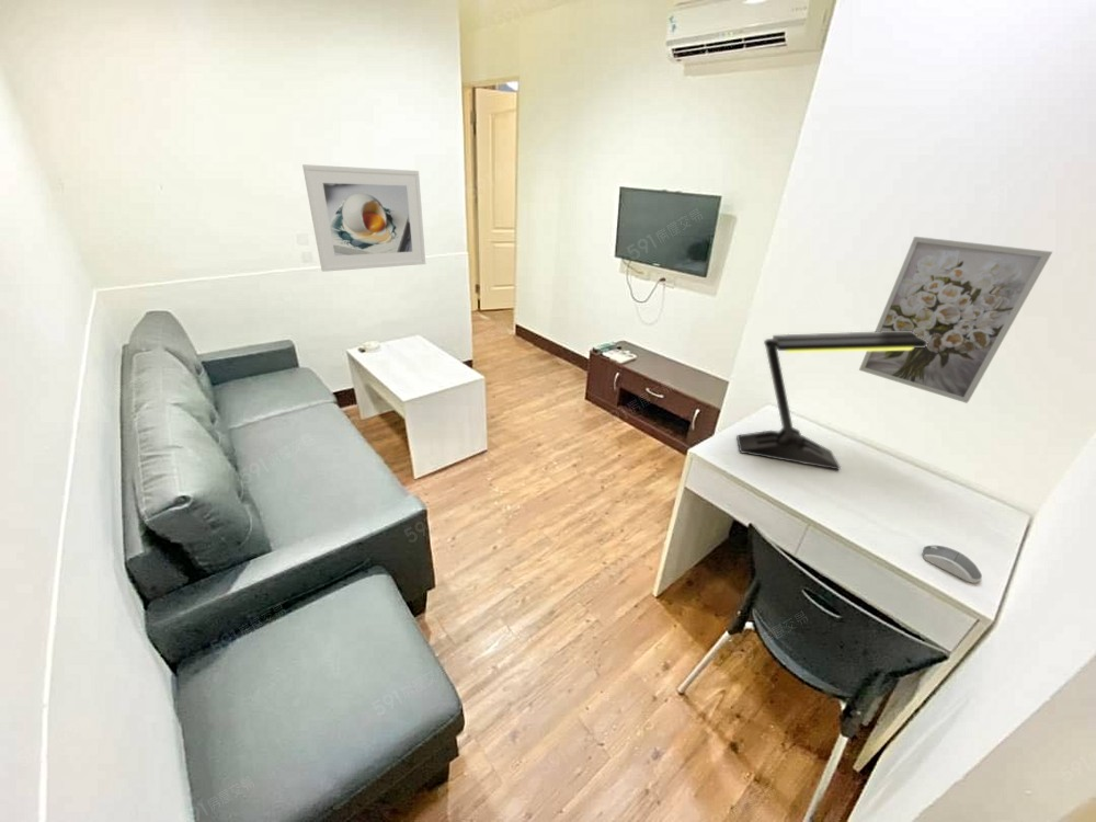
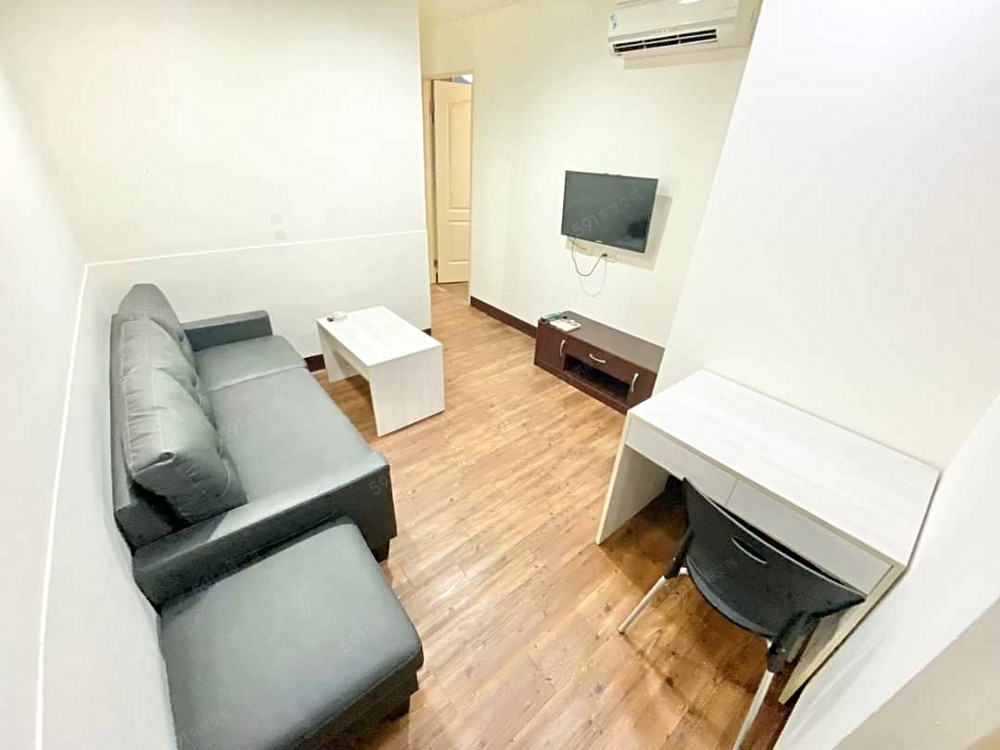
- wall art [858,236,1053,404]
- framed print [301,163,426,273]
- computer mouse [922,545,983,584]
- desk lamp [735,331,928,471]
